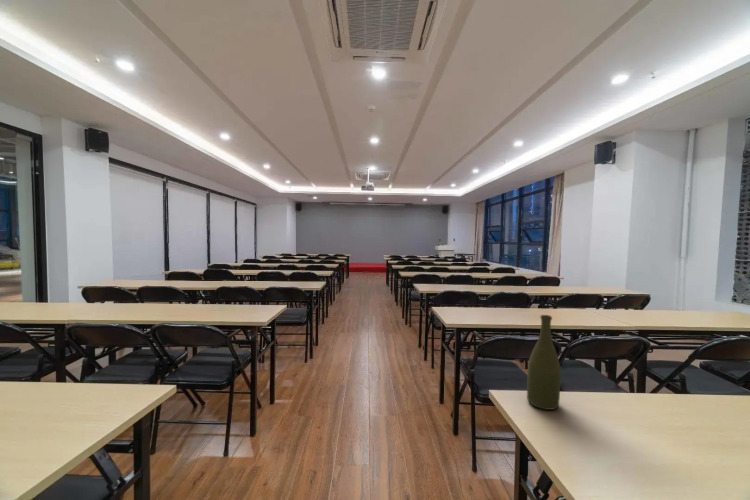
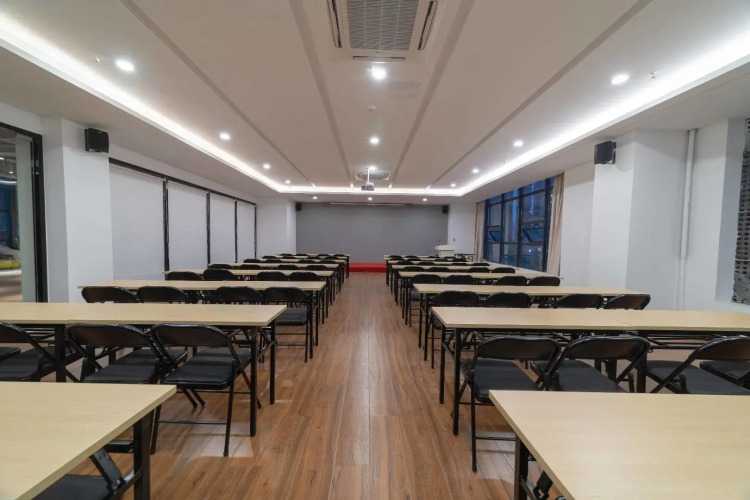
- bottle [526,314,562,411]
